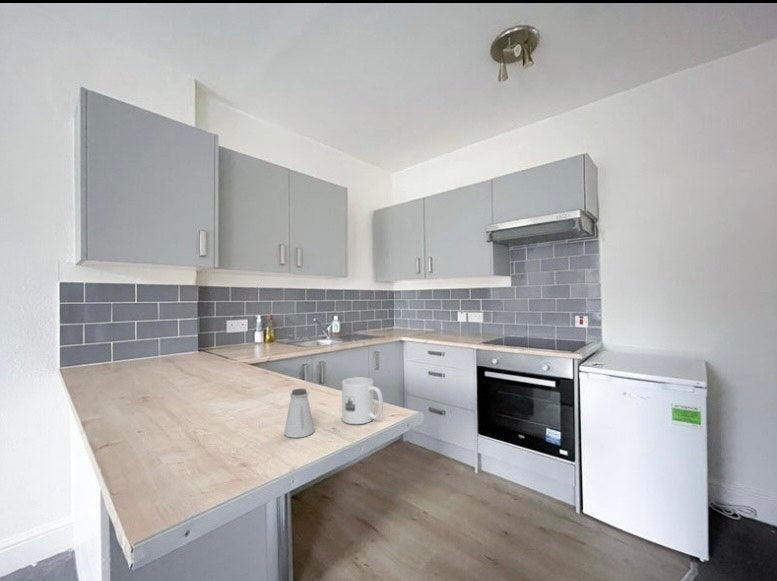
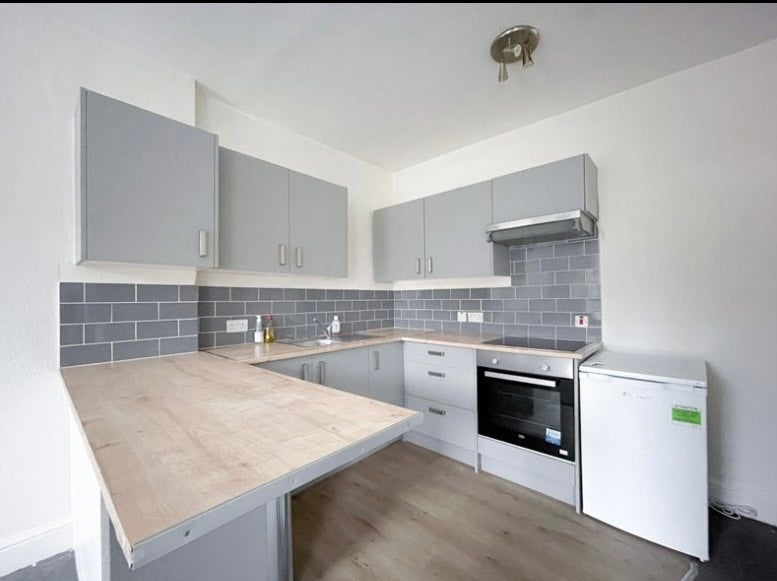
- saltshaker [283,388,315,439]
- mug [341,376,384,425]
